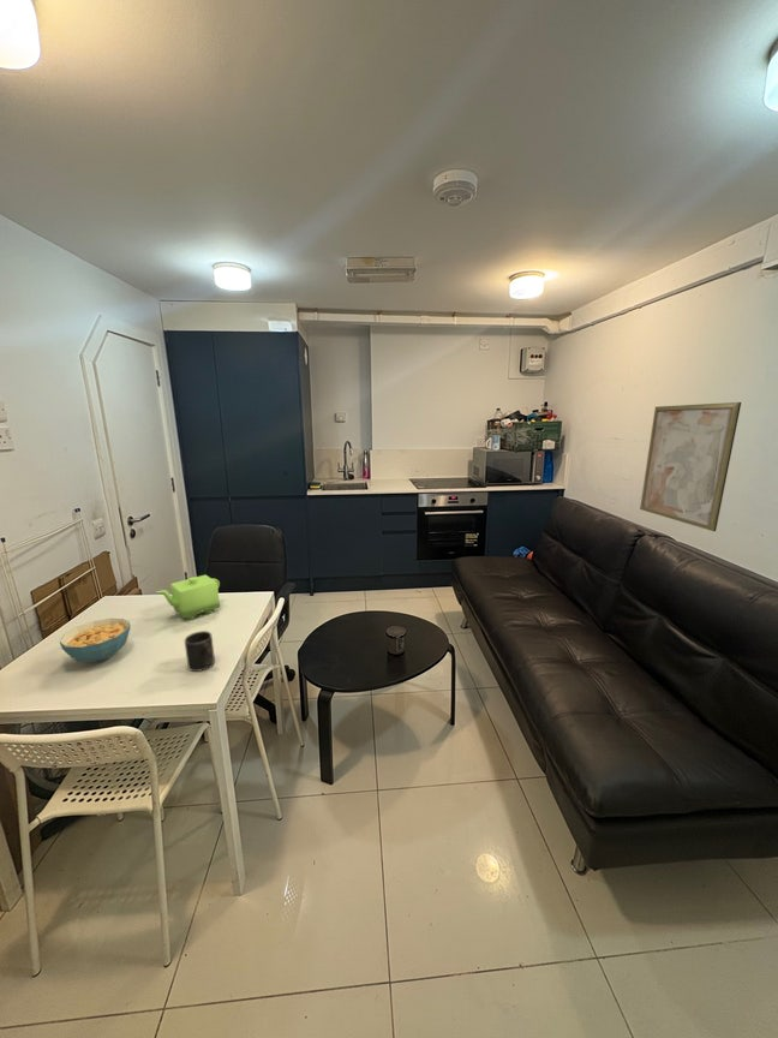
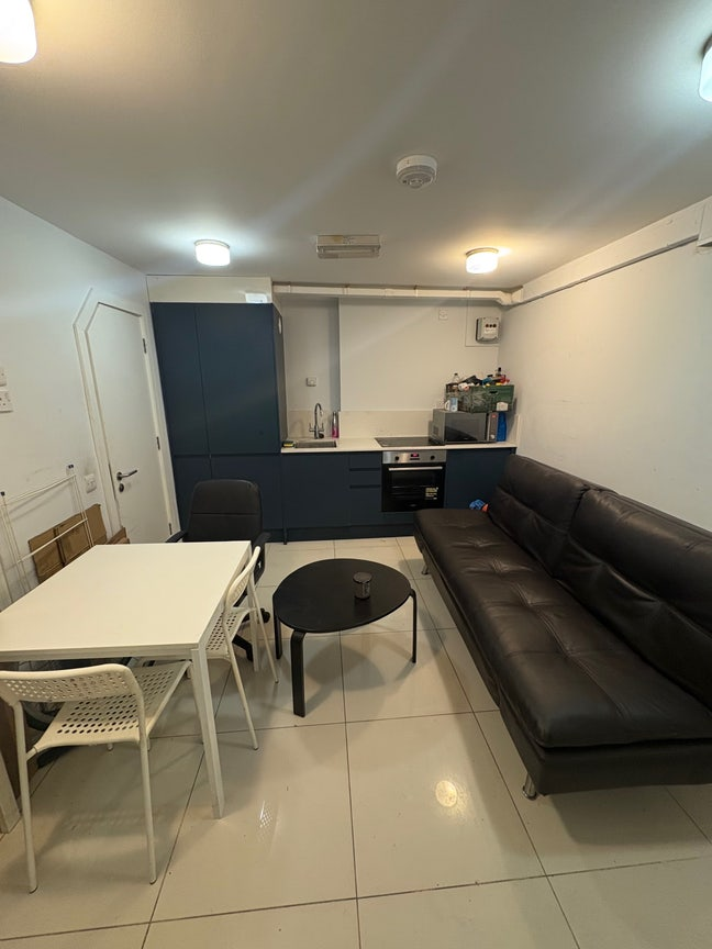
- mug [184,630,216,673]
- wall art [639,401,742,532]
- teapot [155,574,221,621]
- cereal bowl [59,618,131,663]
